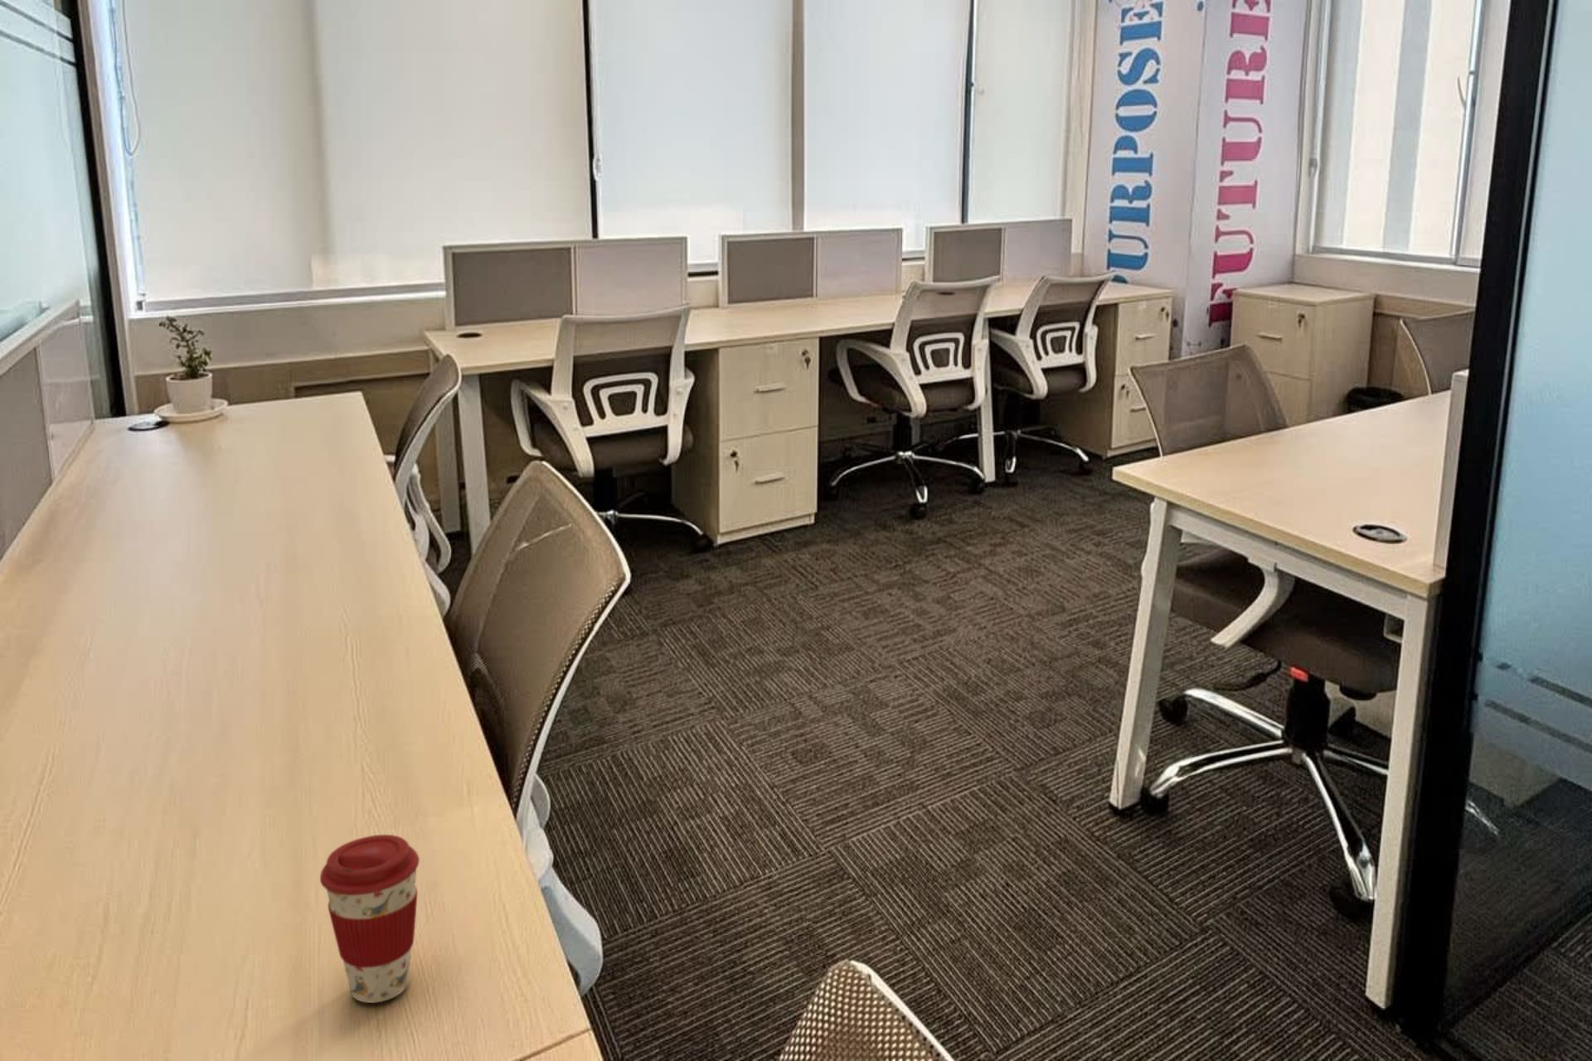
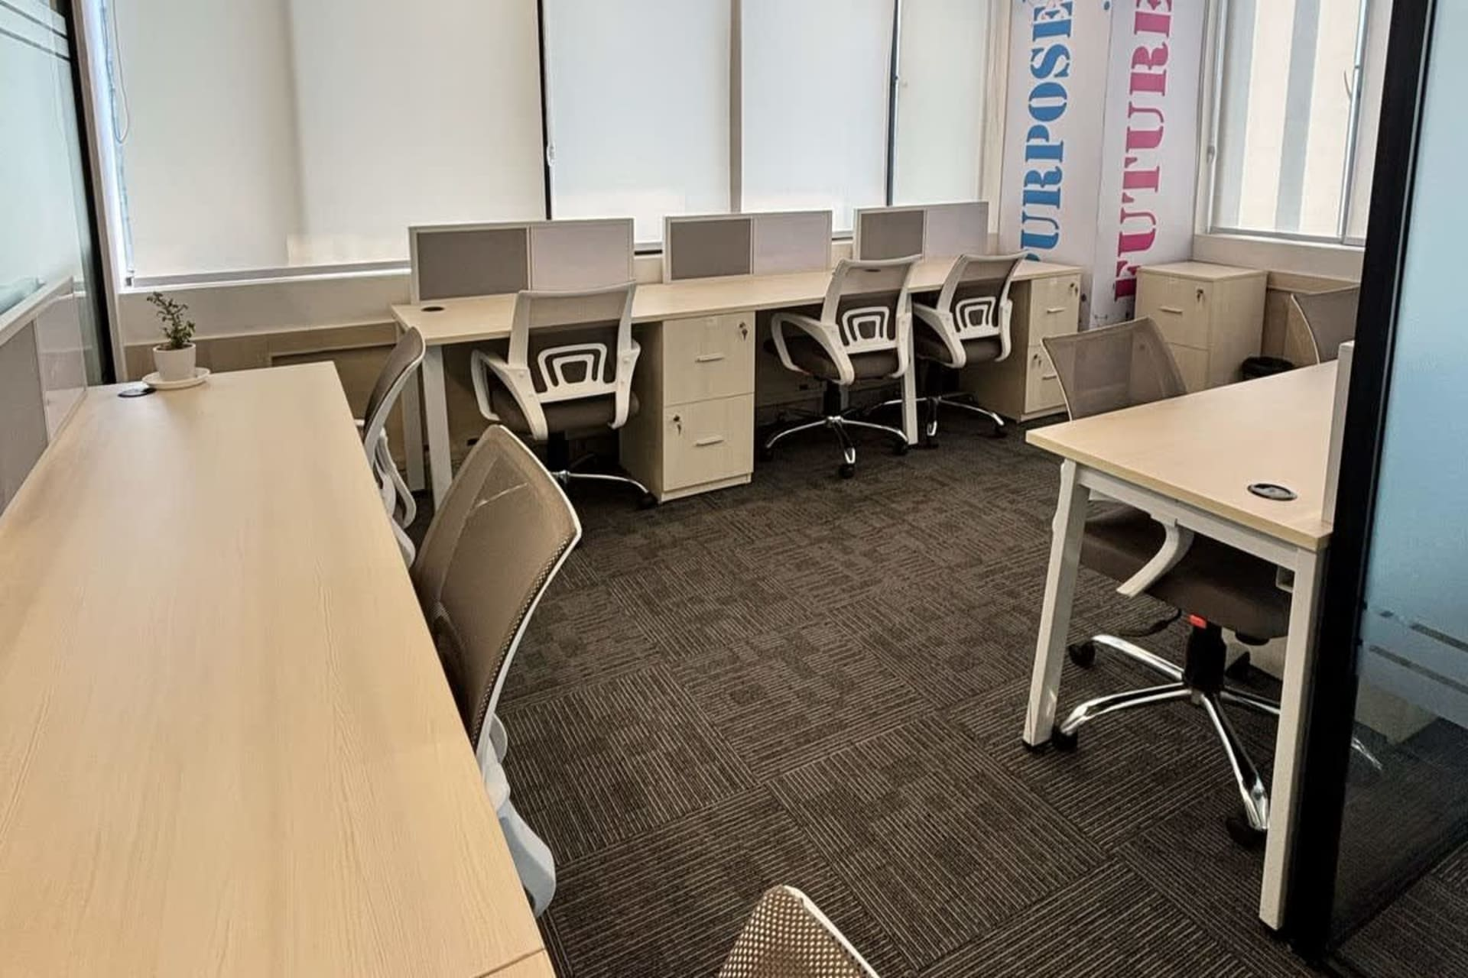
- coffee cup [319,834,421,1004]
